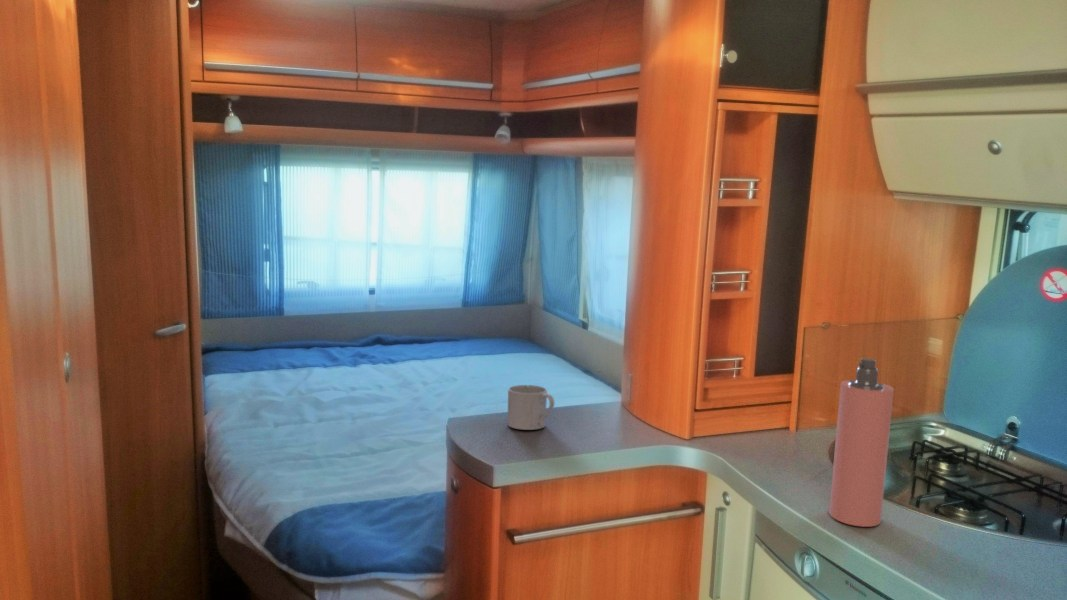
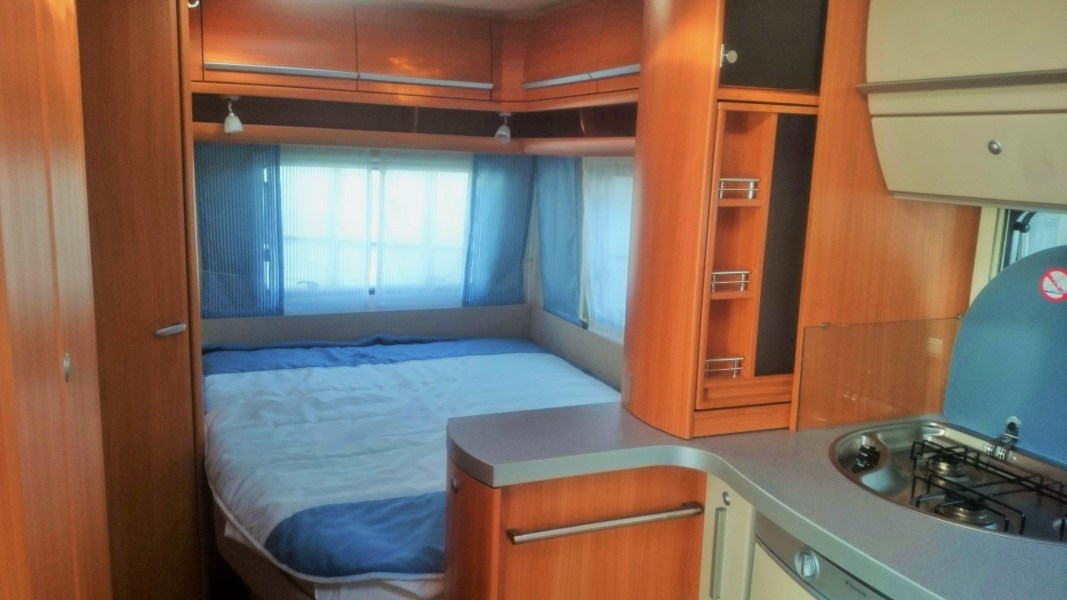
- spray bottle [828,357,895,528]
- mug [507,384,555,431]
